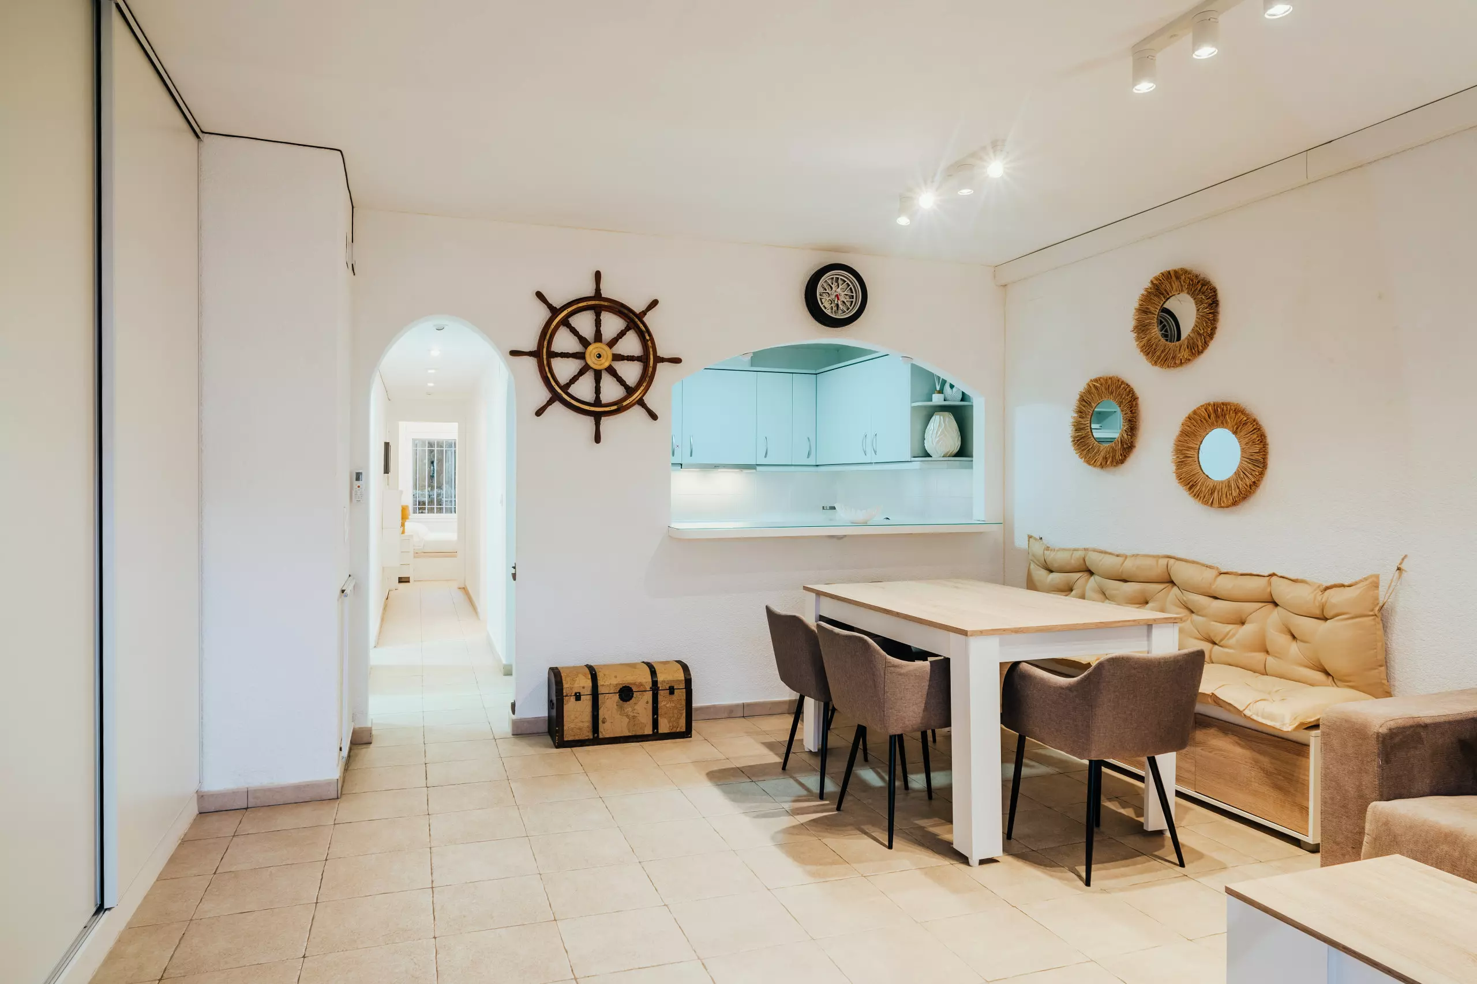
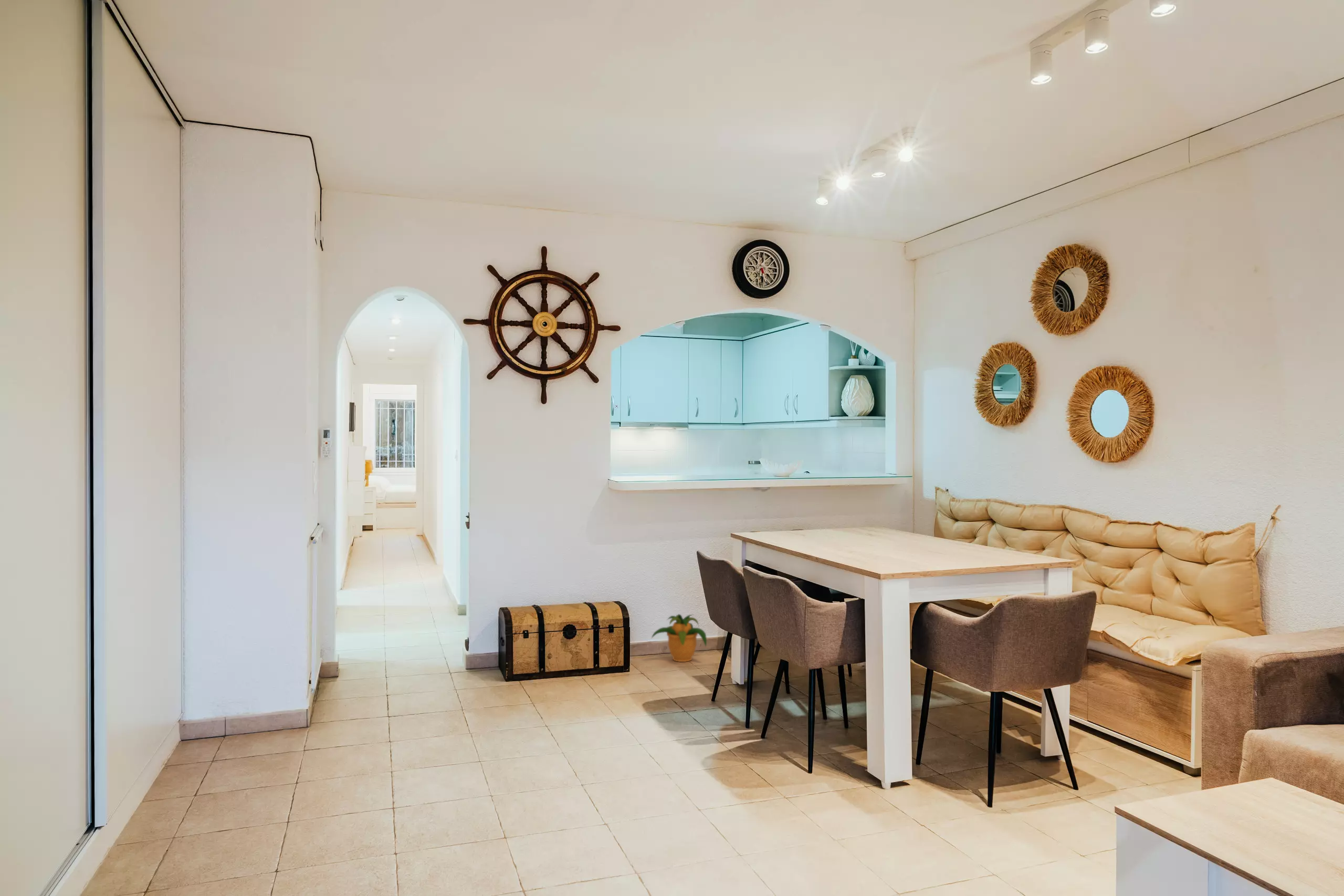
+ potted plant [651,614,707,662]
